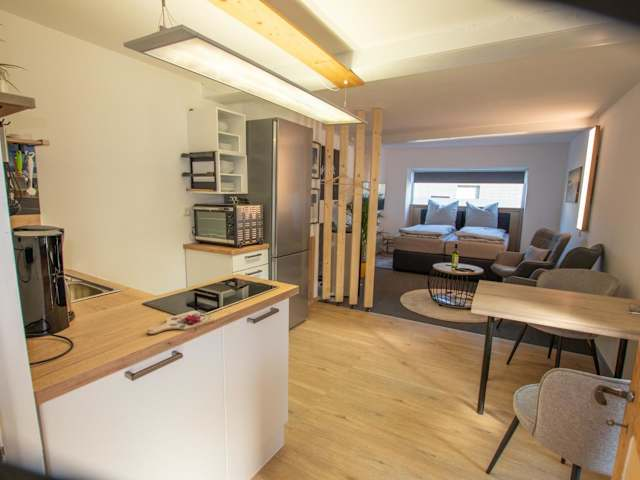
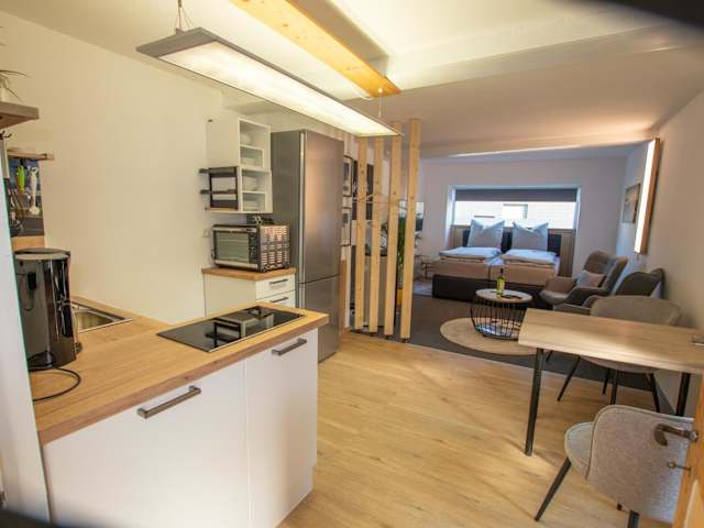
- cutting board [147,309,216,335]
